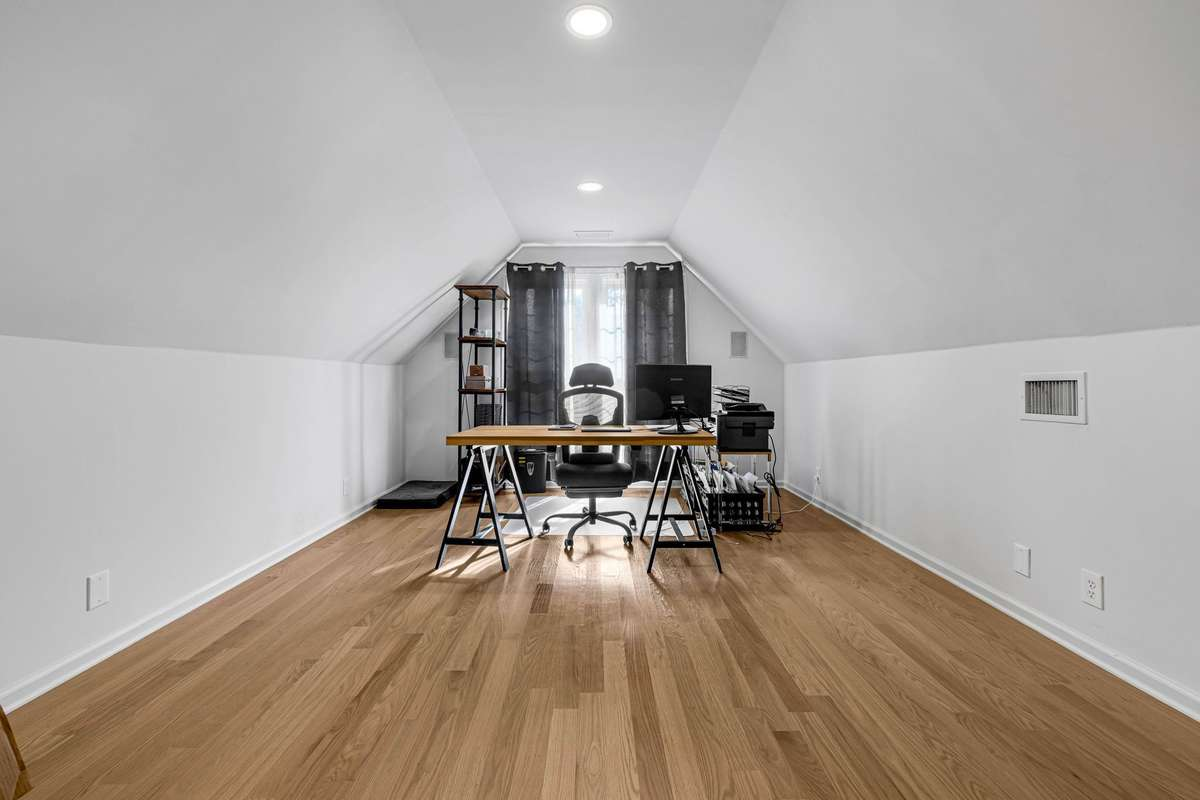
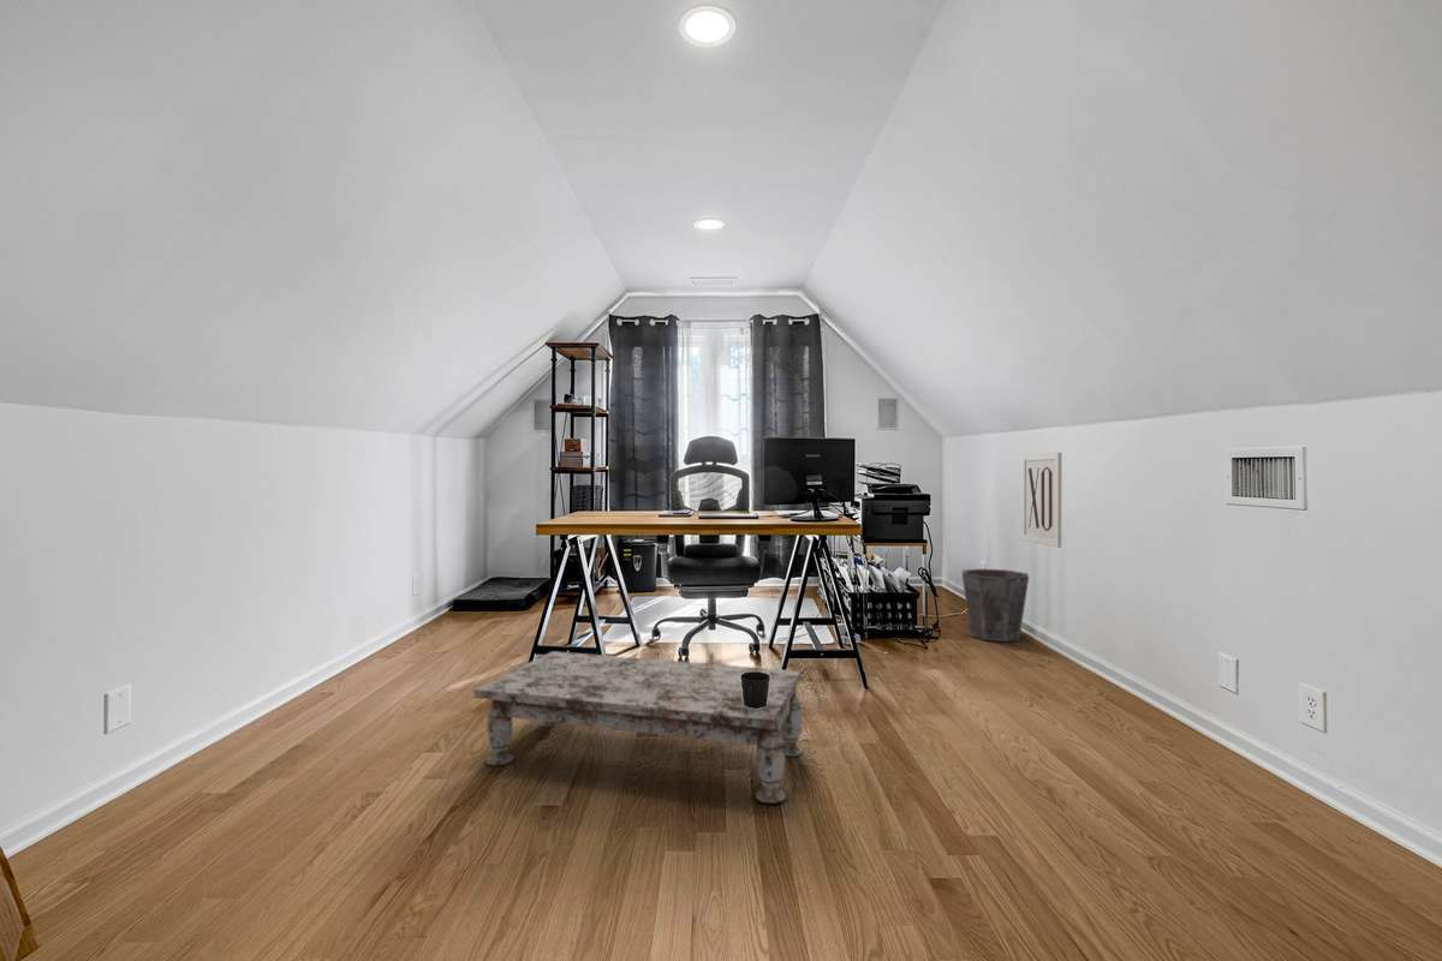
+ coffee table [473,650,804,805]
+ waste bin [961,568,1030,643]
+ cup [740,671,770,709]
+ wall art [1021,452,1062,549]
